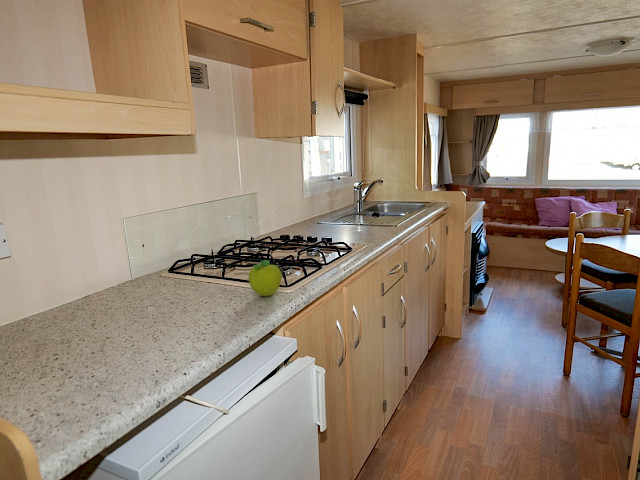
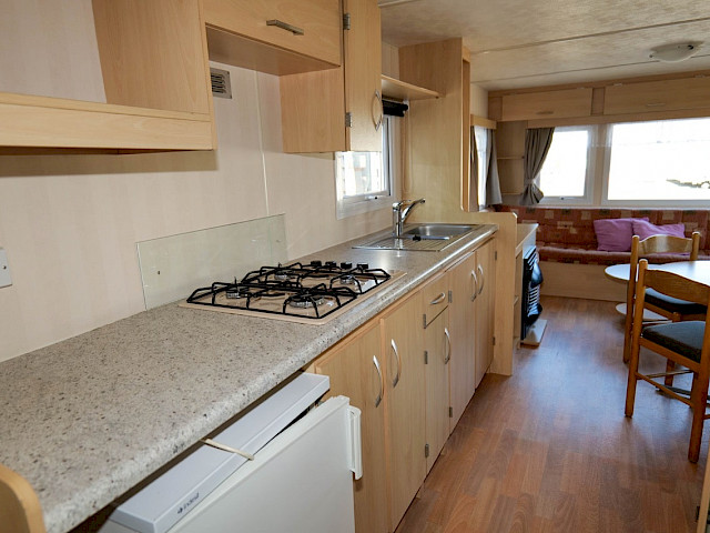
- fruit [248,259,283,297]
